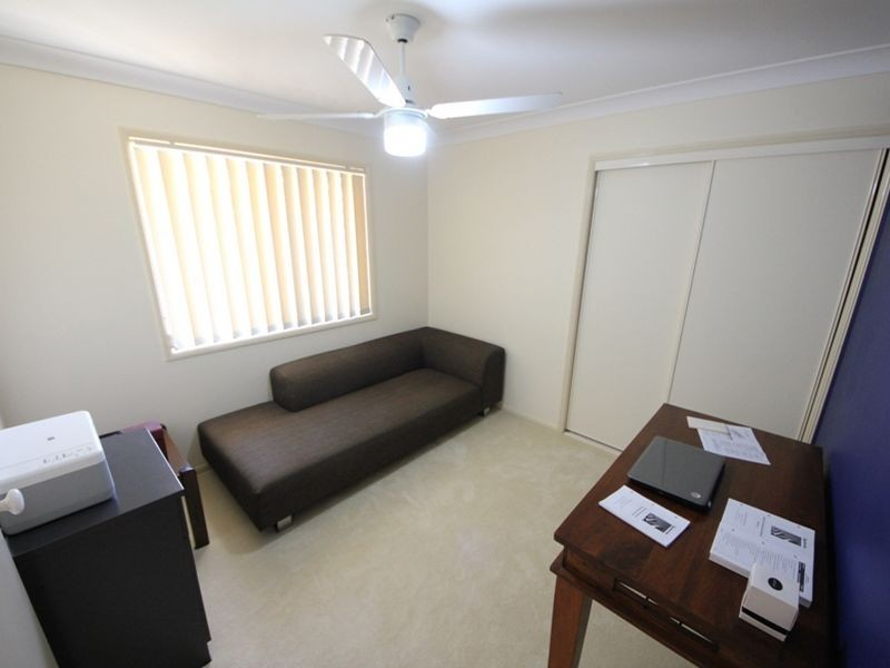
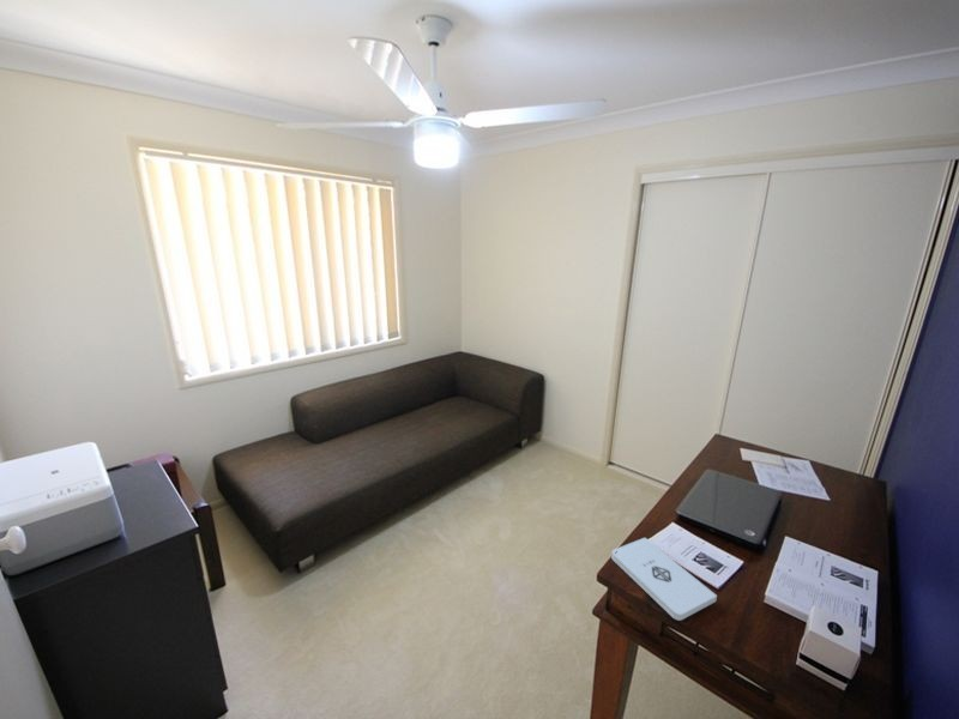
+ notepad [610,537,718,622]
